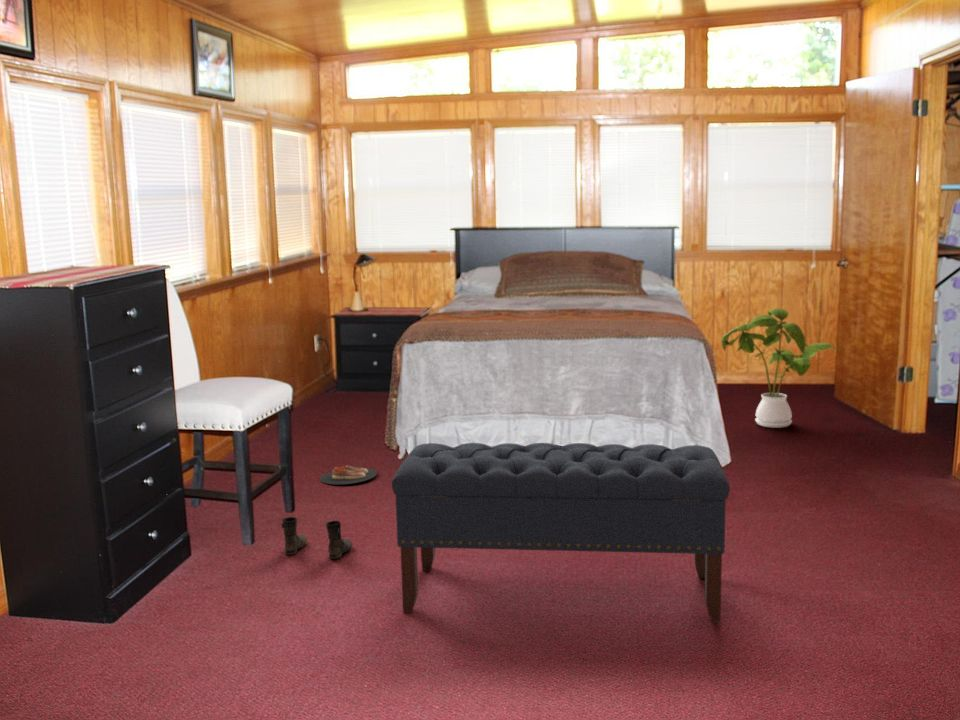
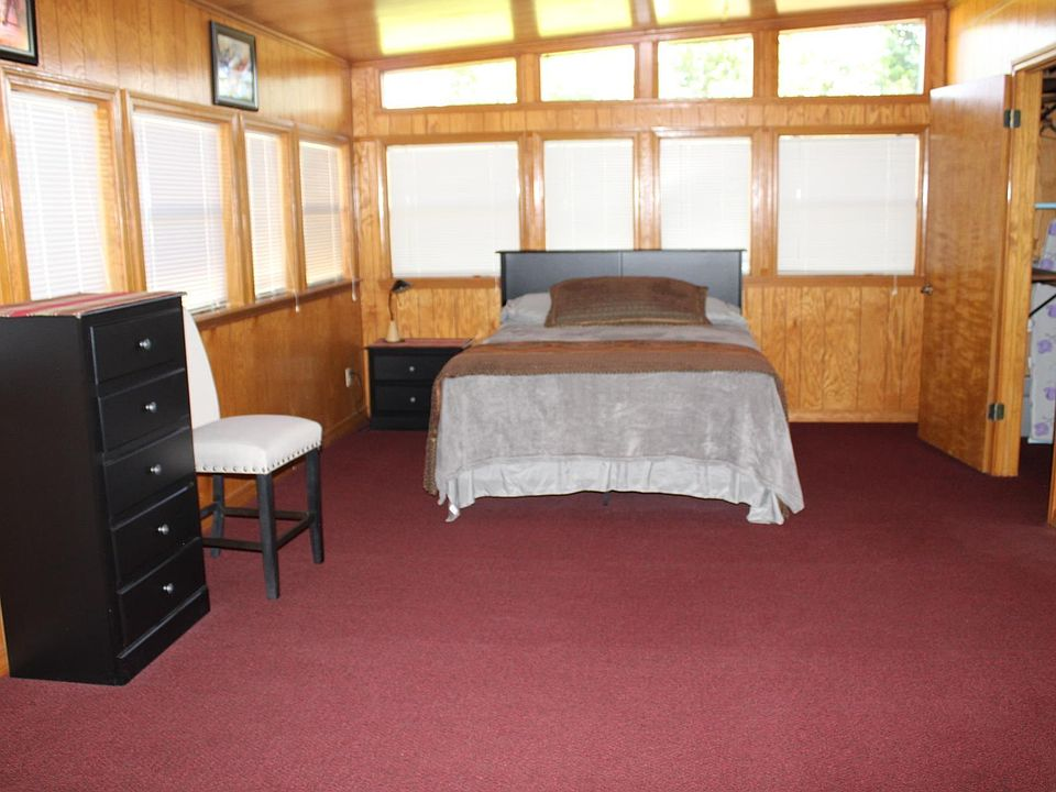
- boots [281,516,354,560]
- slippers [318,464,378,485]
- bench [391,442,731,624]
- house plant [720,307,841,429]
